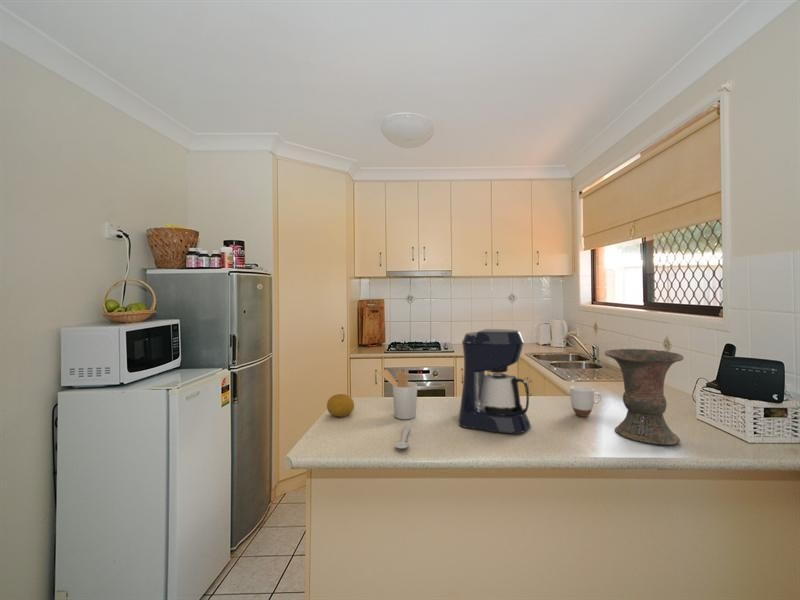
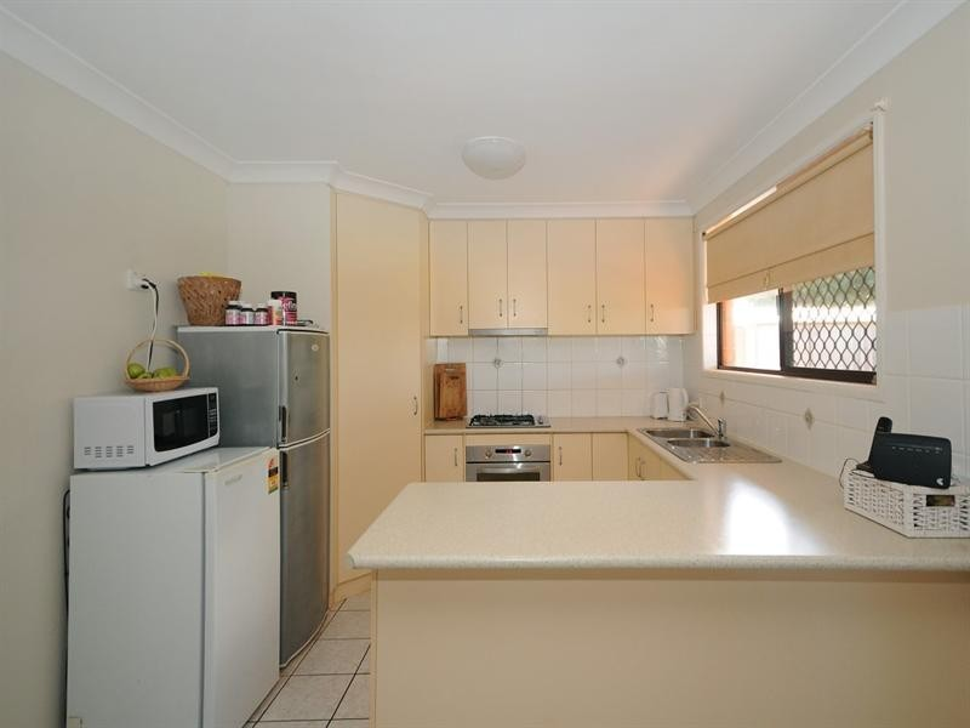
- vase [604,348,685,446]
- fruit [326,393,355,418]
- coffee maker [457,328,532,434]
- mug [569,385,602,418]
- utensil holder [378,368,418,420]
- spoon [393,426,412,450]
